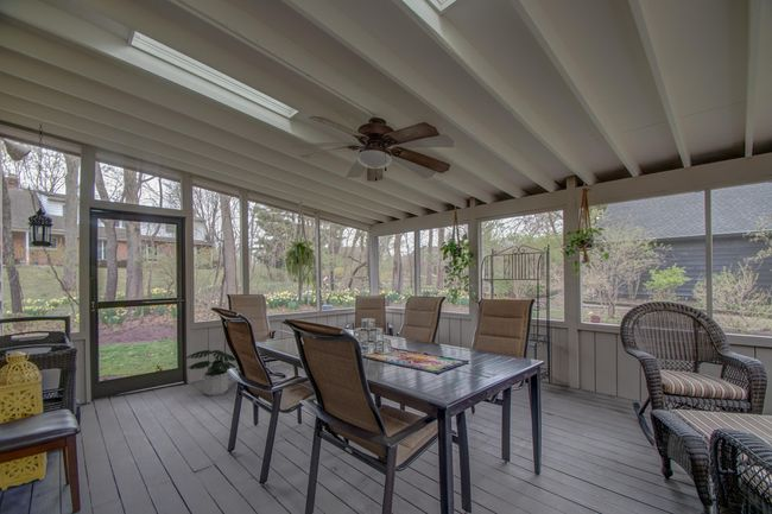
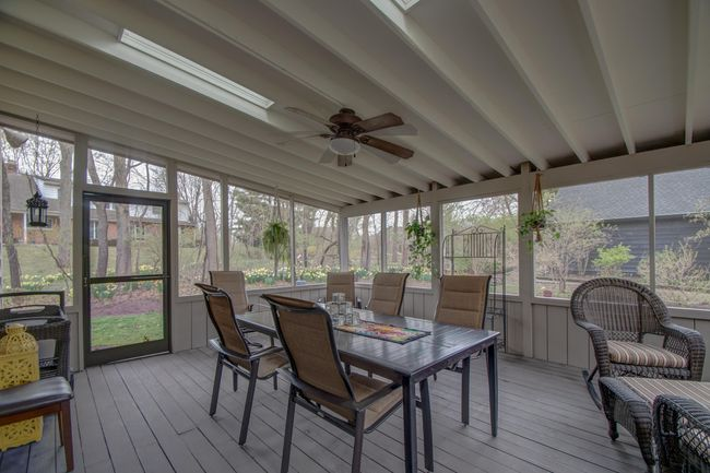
- potted plant [185,349,238,396]
